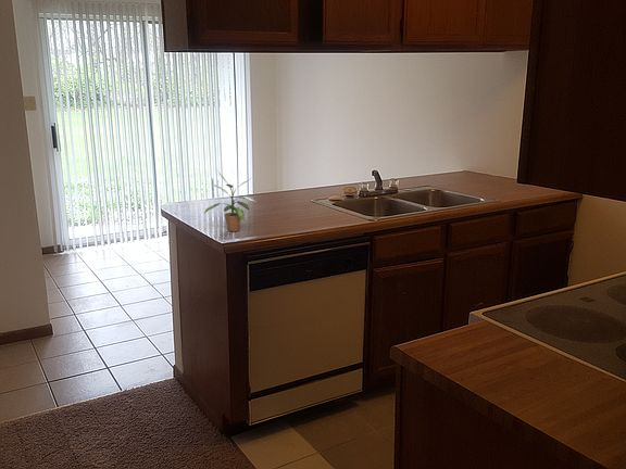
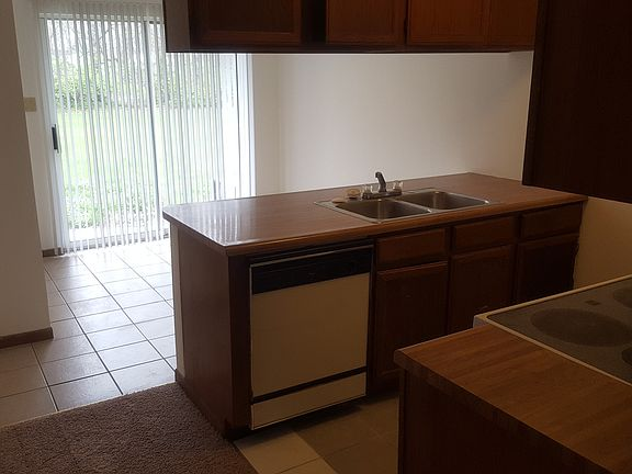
- potted plant [203,170,256,232]
